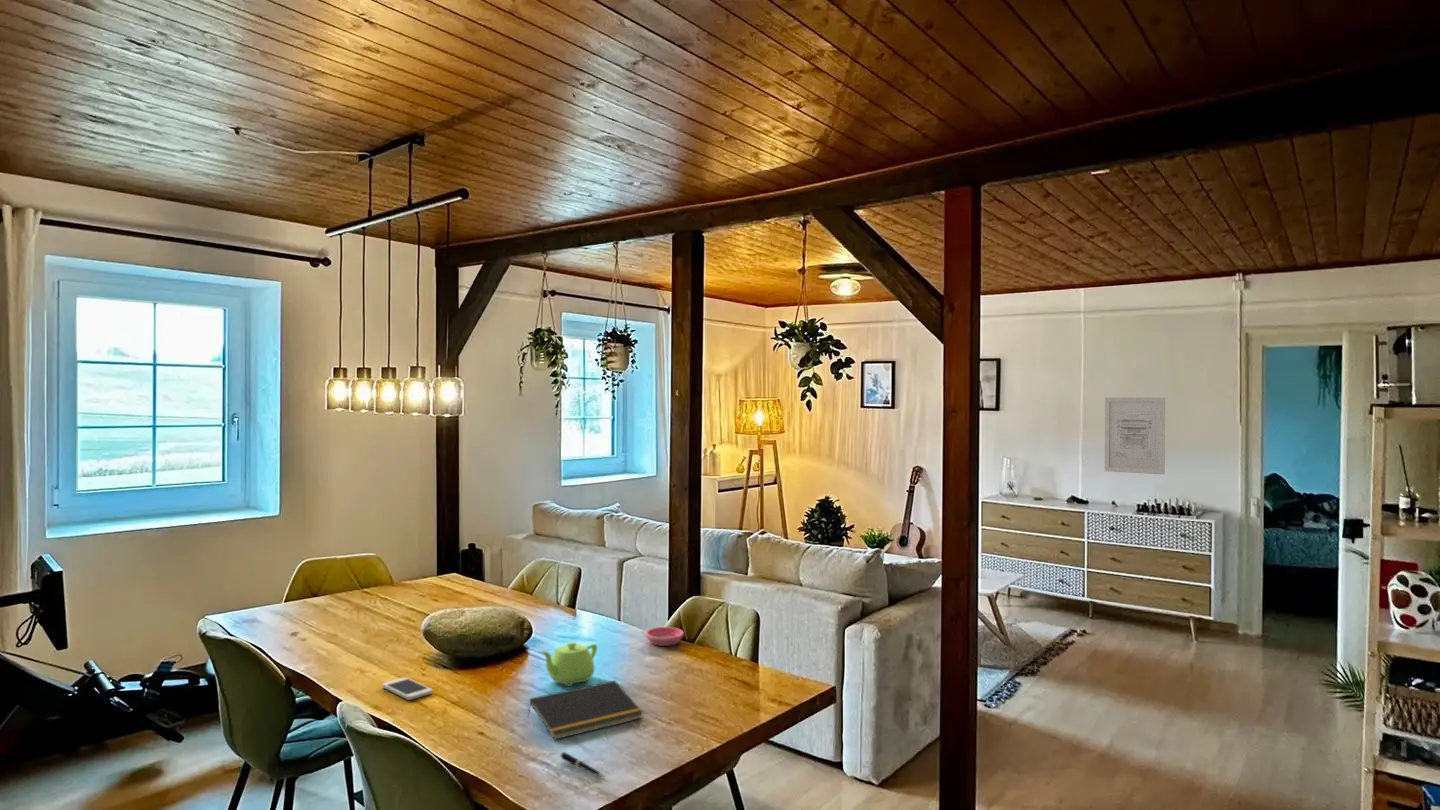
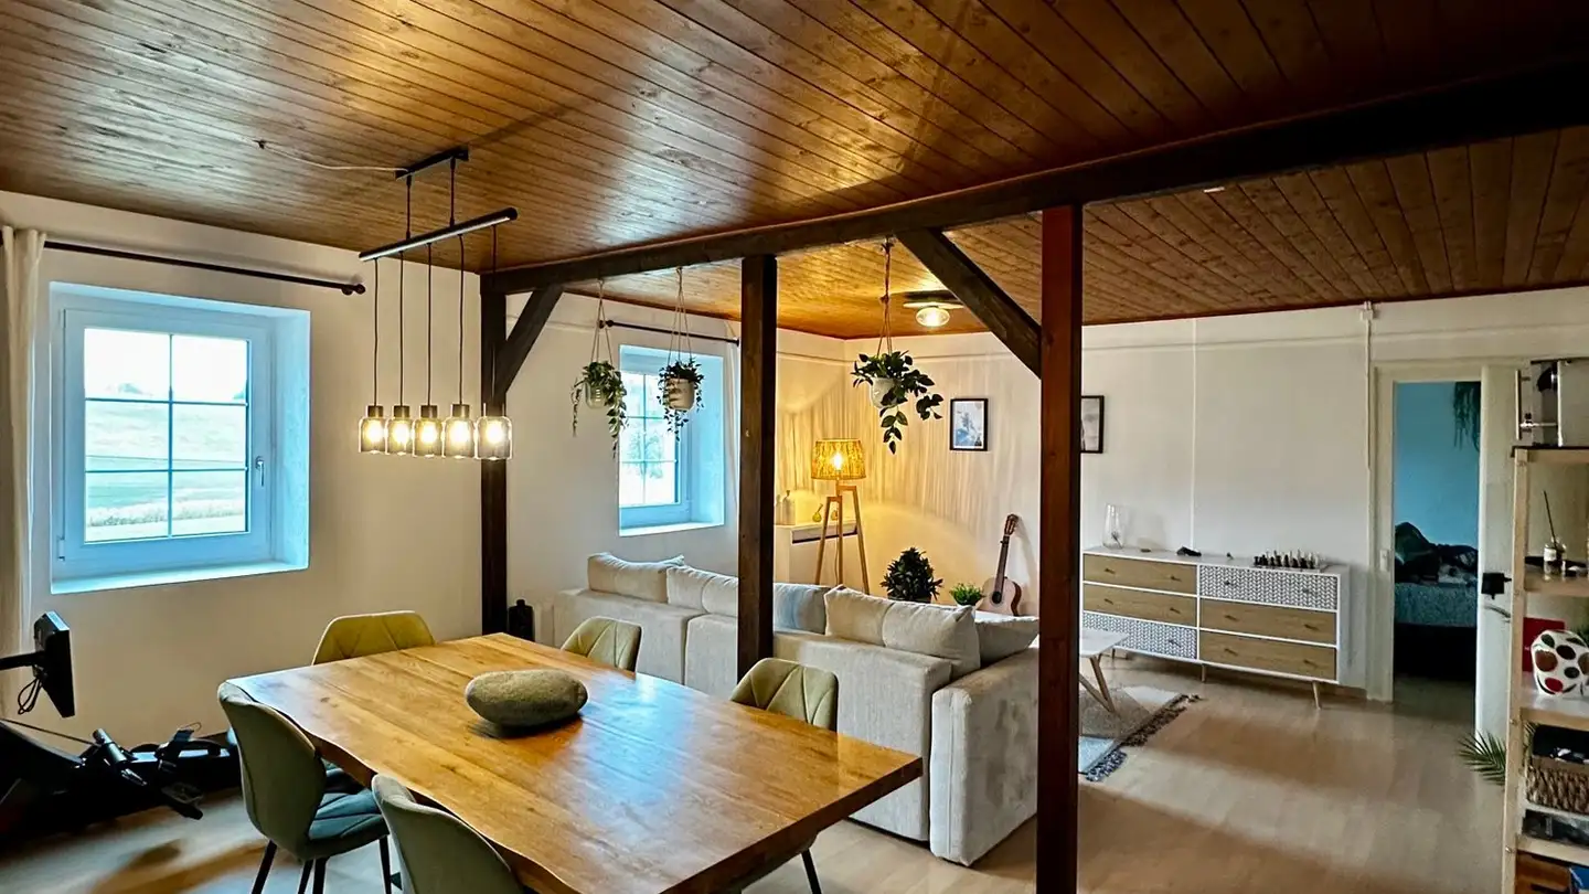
- smartphone [382,677,433,701]
- wall art [1104,397,1166,475]
- pen [559,751,607,779]
- notepad [527,680,644,741]
- teapot [540,641,598,687]
- saucer [644,626,685,647]
